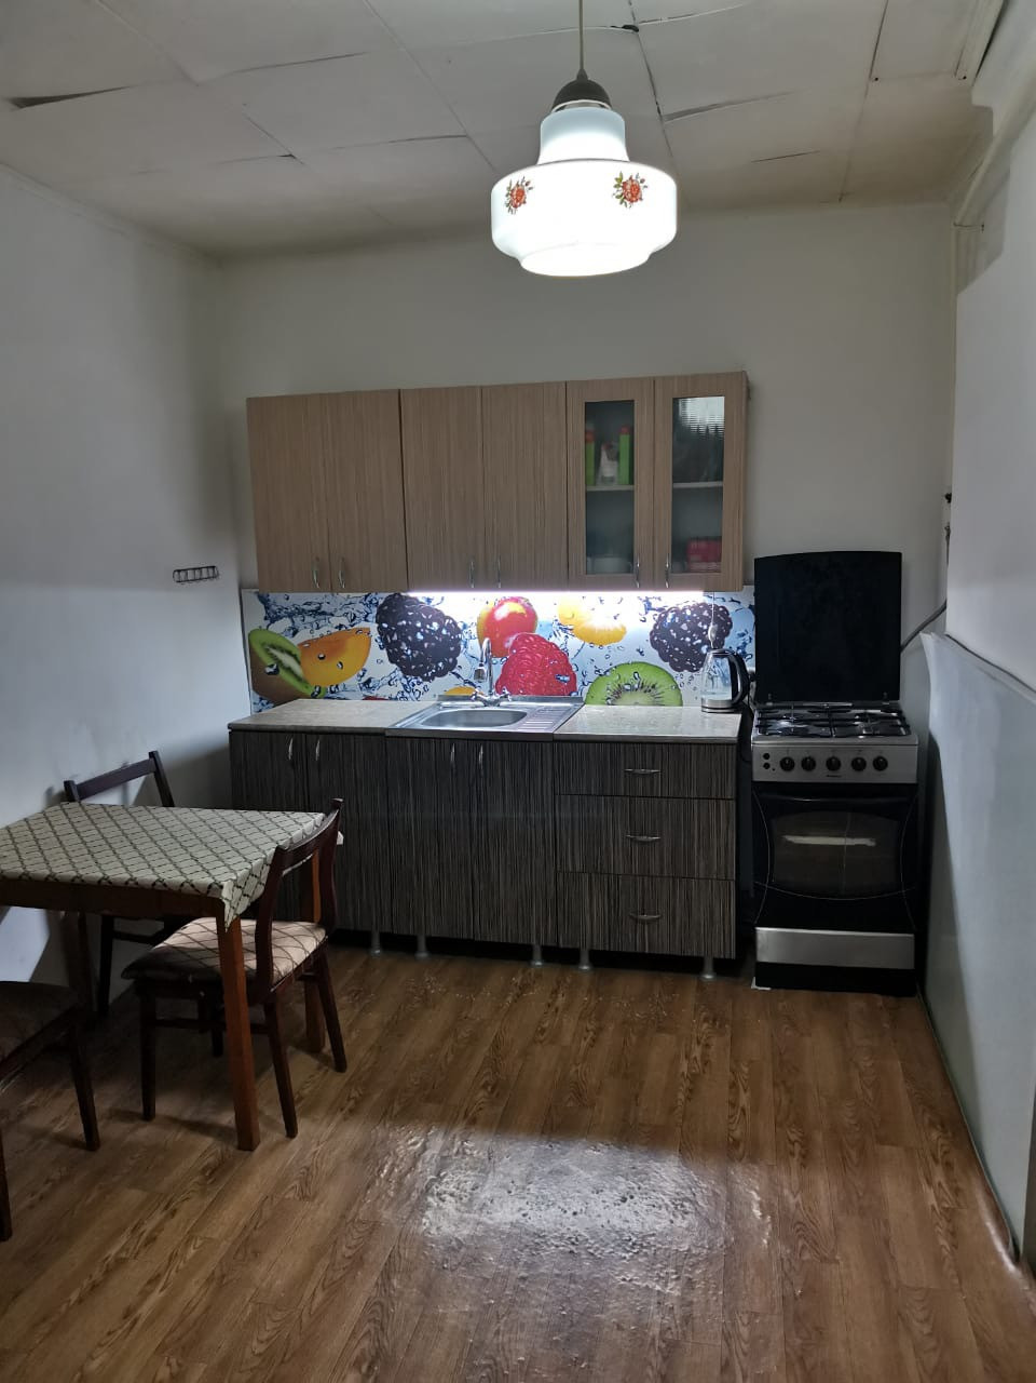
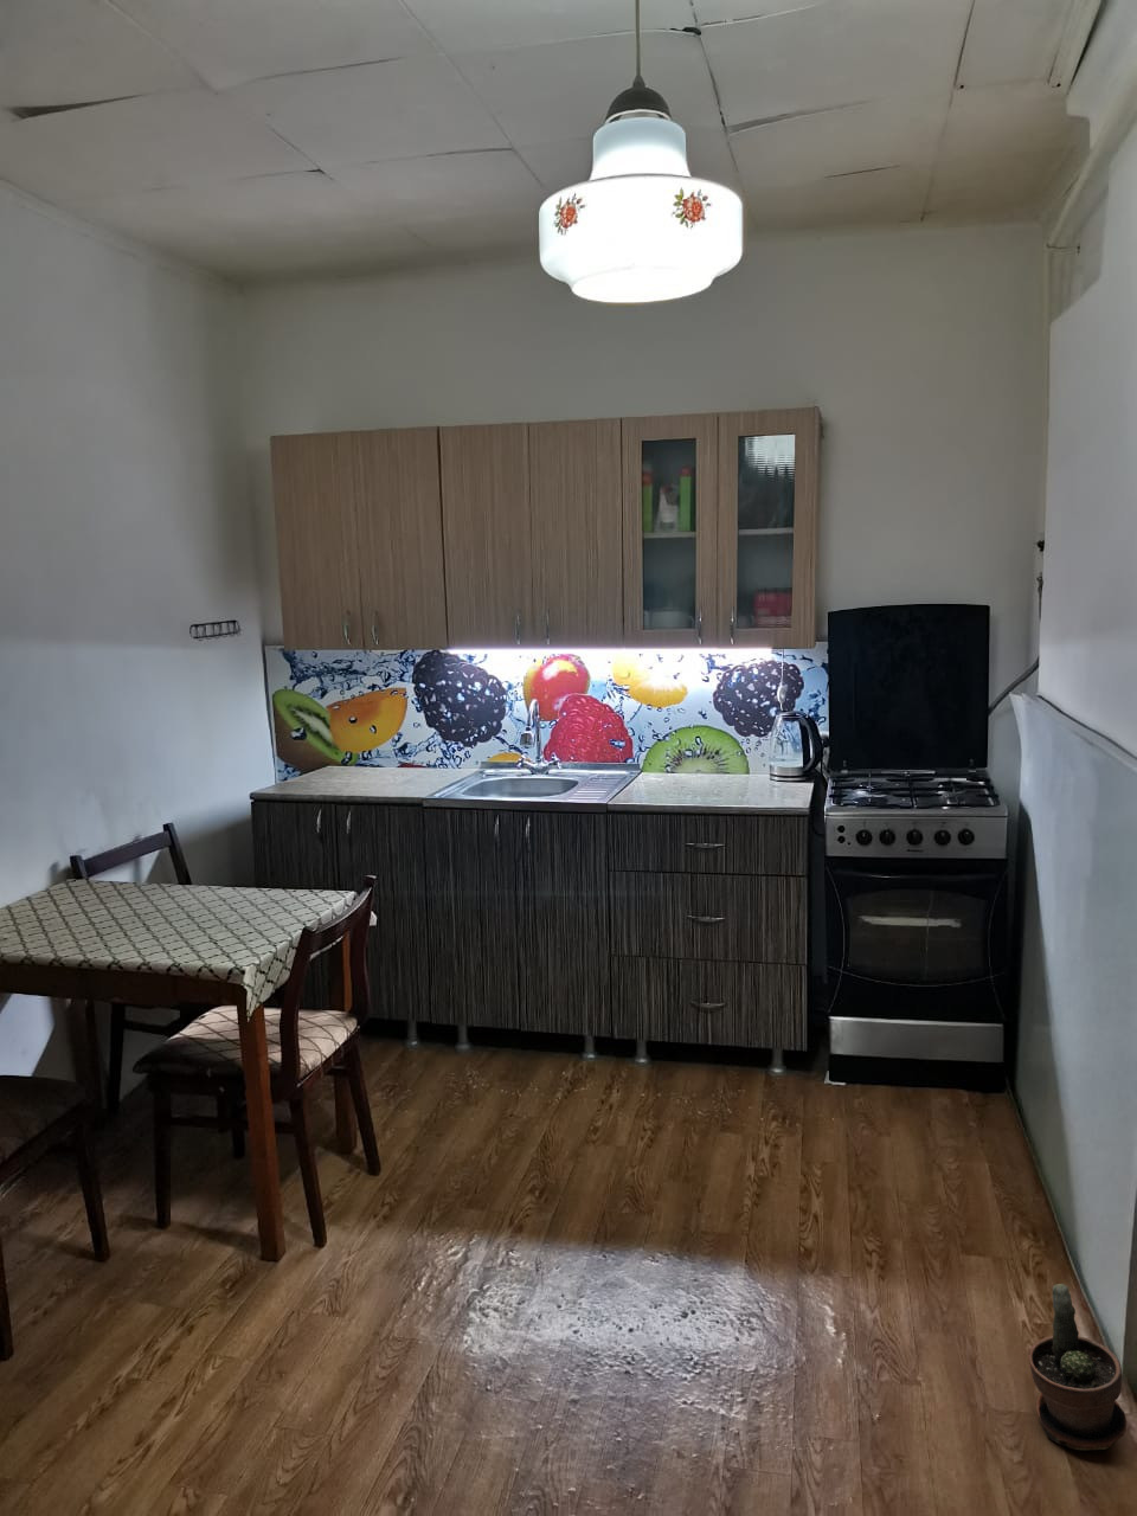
+ potted plant [1028,1283,1127,1450]
